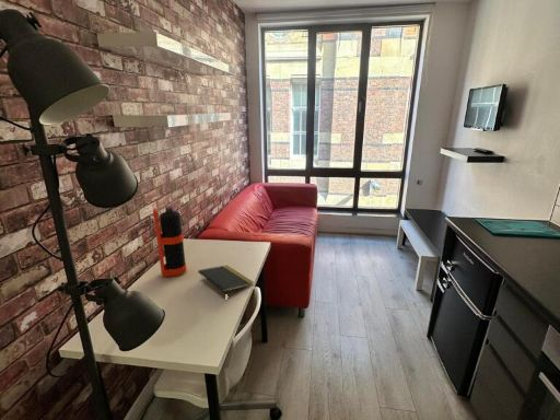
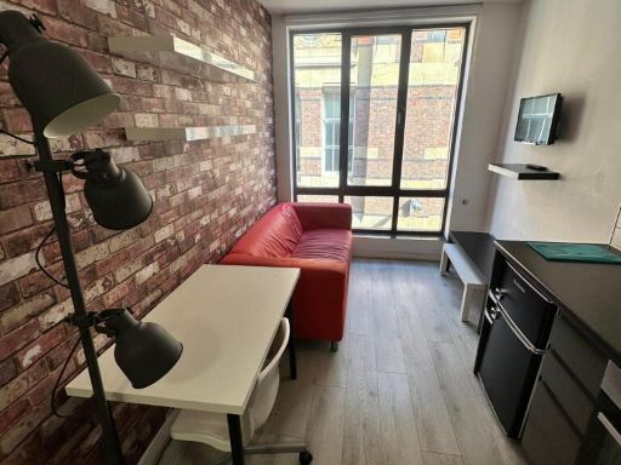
- bottle [152,206,187,278]
- notepad [197,265,255,293]
